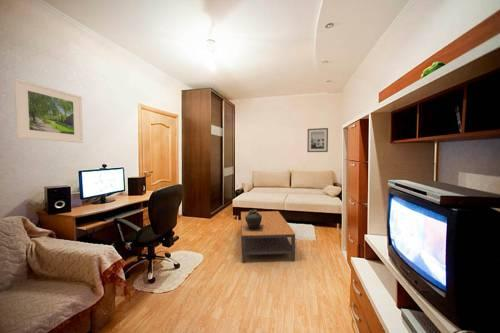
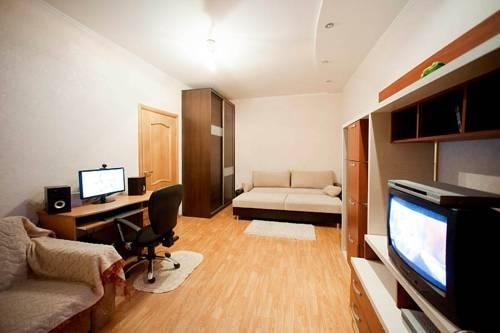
- coffee table [240,210,296,263]
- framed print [12,77,84,144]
- ceramic pot [242,209,263,232]
- wall art [306,127,329,153]
